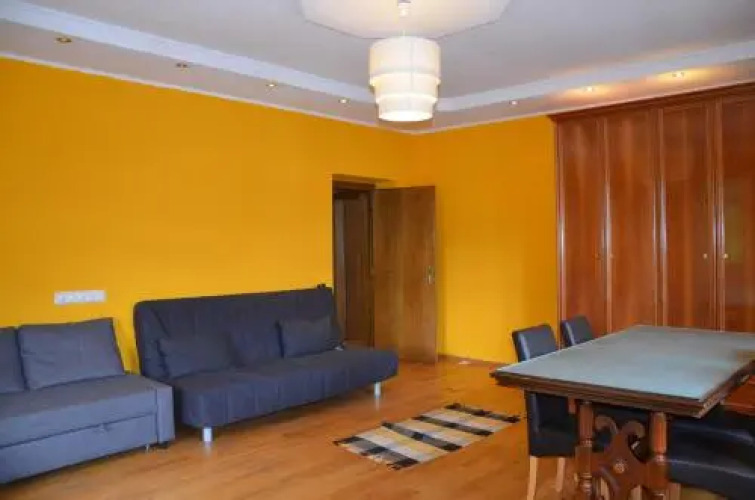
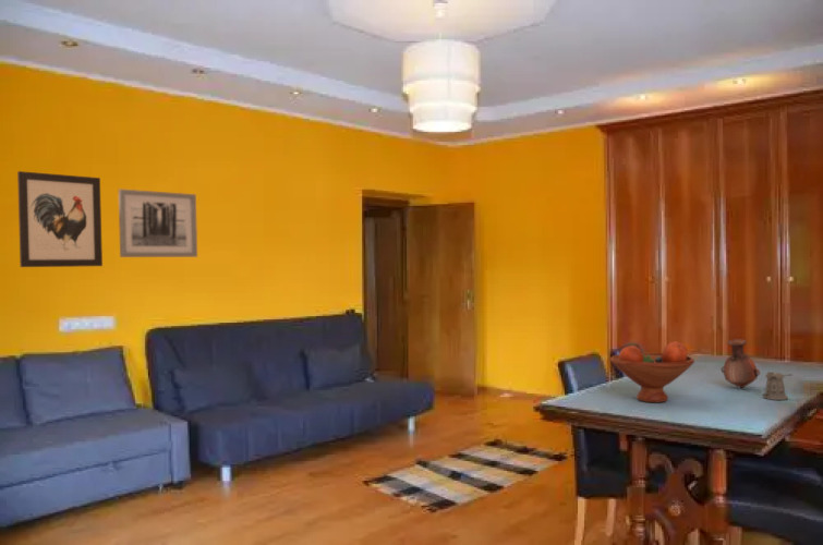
+ pepper shaker [762,371,794,401]
+ wall art [118,189,198,258]
+ wall art [16,170,104,268]
+ fruit bowl [609,341,695,403]
+ vase [721,338,761,389]
